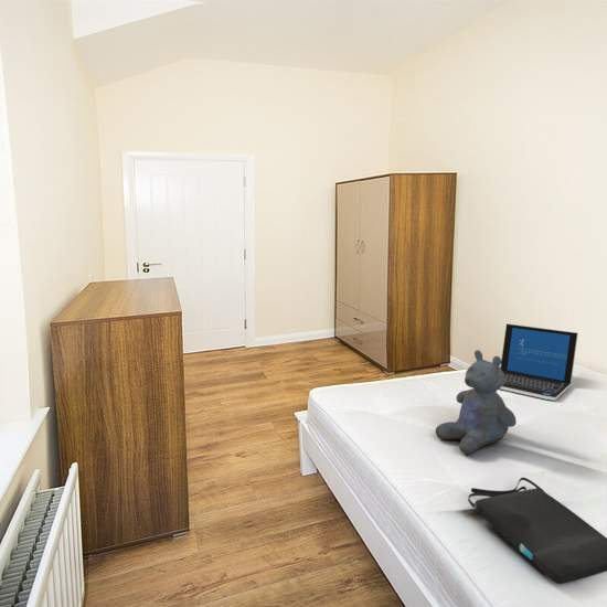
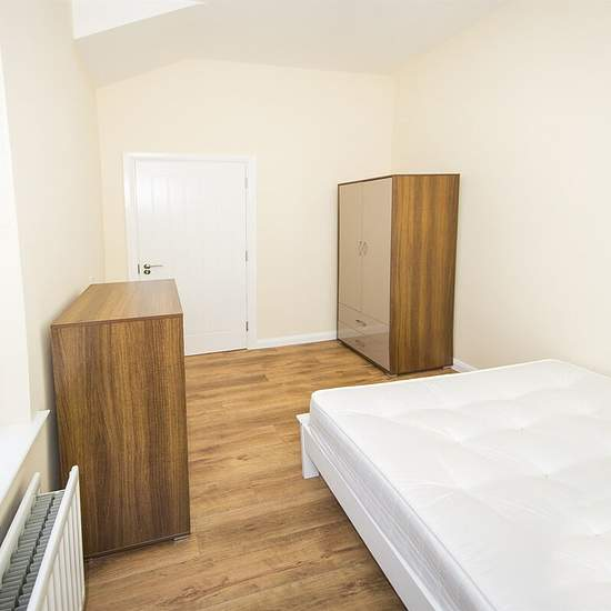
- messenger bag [467,477,607,585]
- stuffed bear [435,349,518,455]
- laptop [499,323,579,402]
